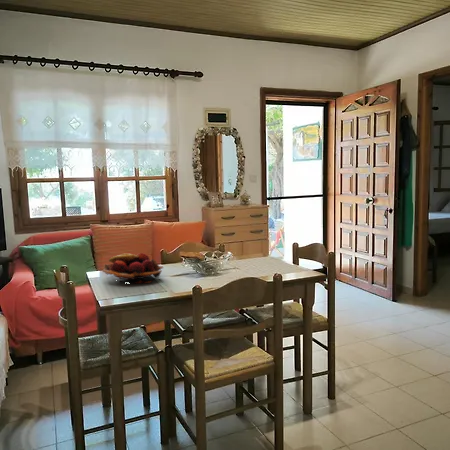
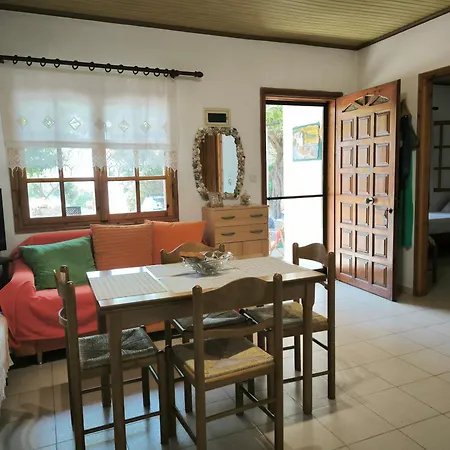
- fruit basket [102,252,164,285]
